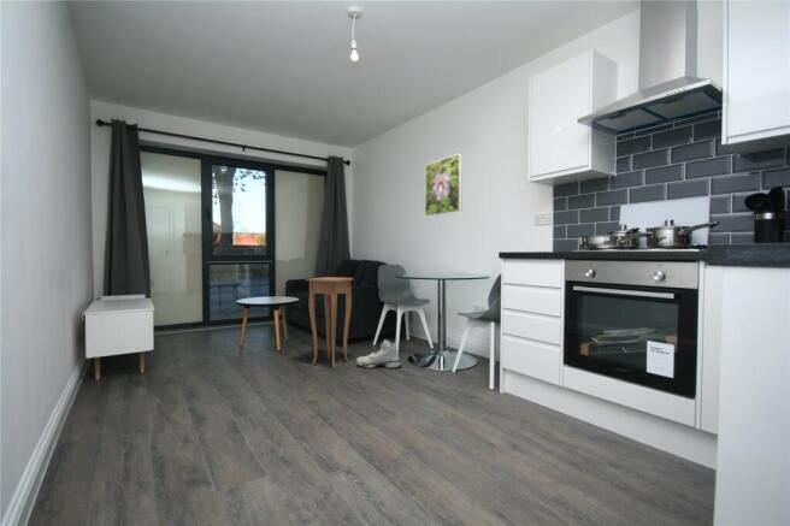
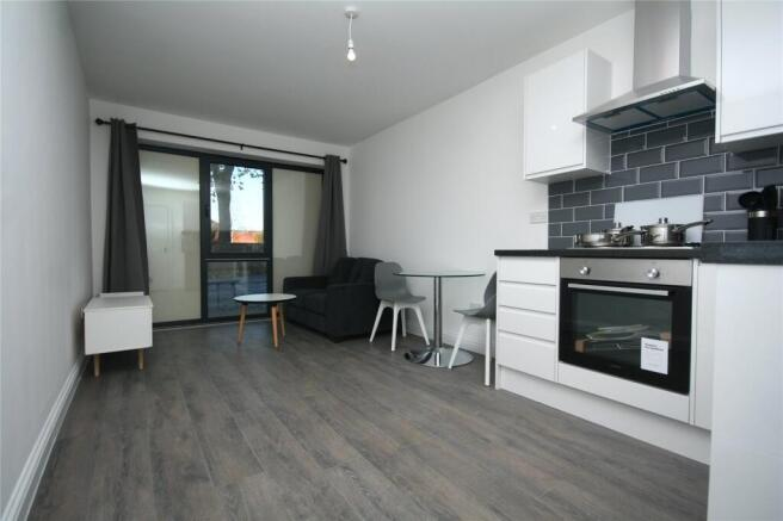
- side table [305,276,354,370]
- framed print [424,152,464,218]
- sneaker [355,338,402,370]
